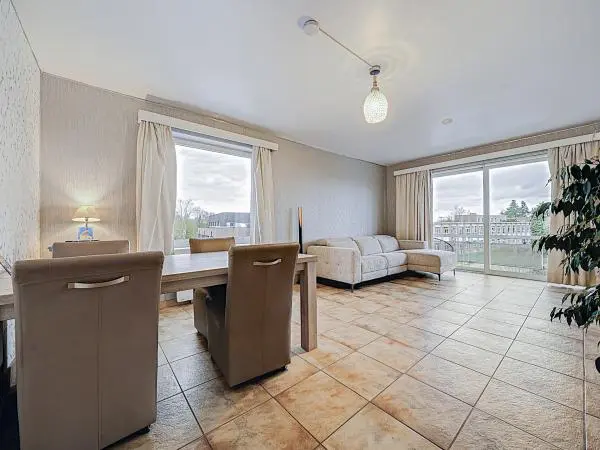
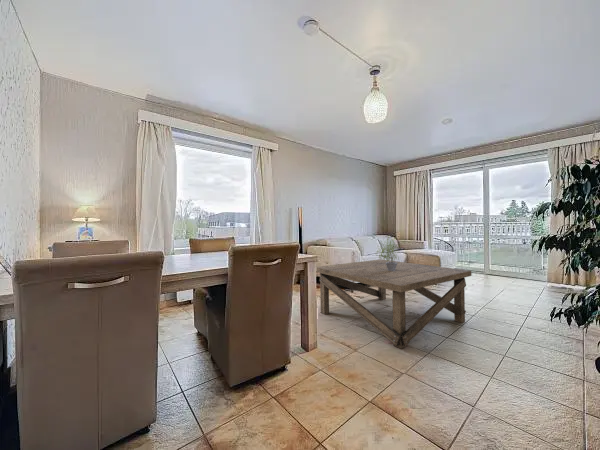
+ coffee table [315,258,473,350]
+ potted plant [374,234,401,271]
